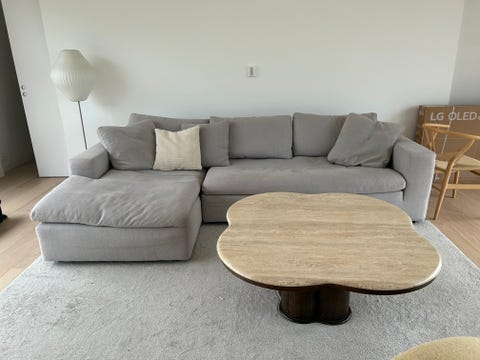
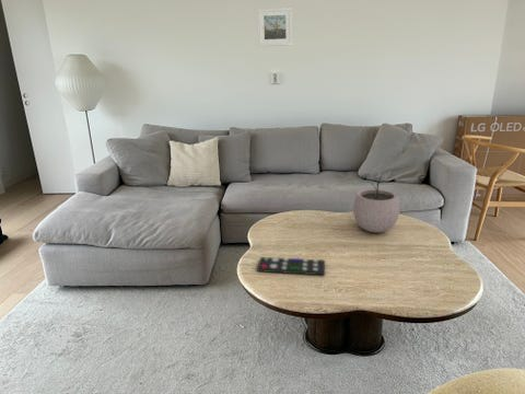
+ plant pot [352,176,400,234]
+ remote control [256,256,326,276]
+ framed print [256,7,293,47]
